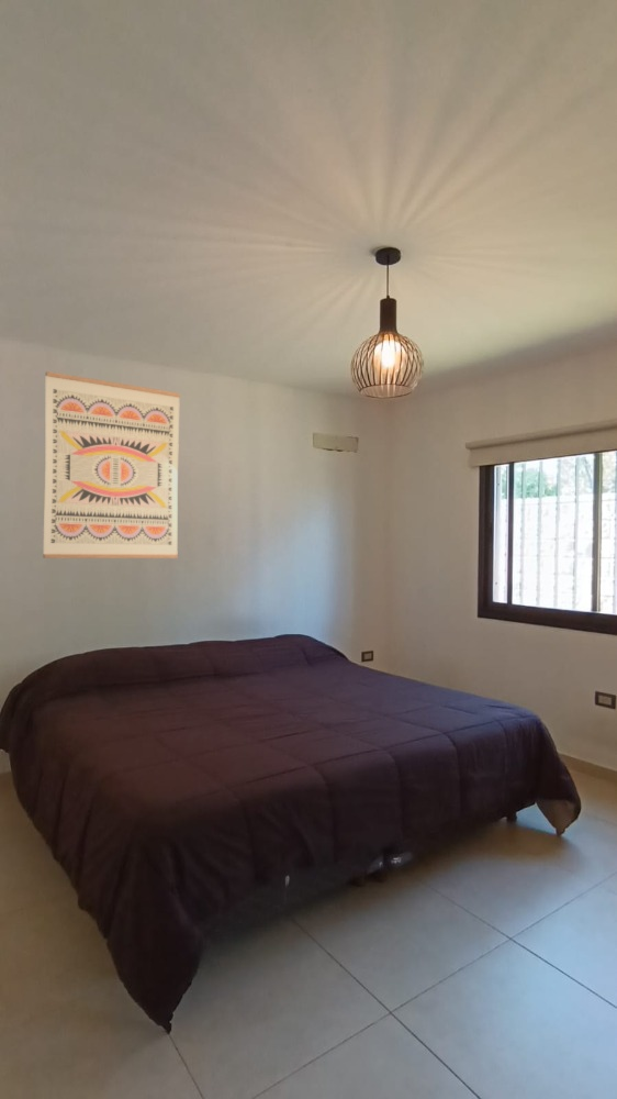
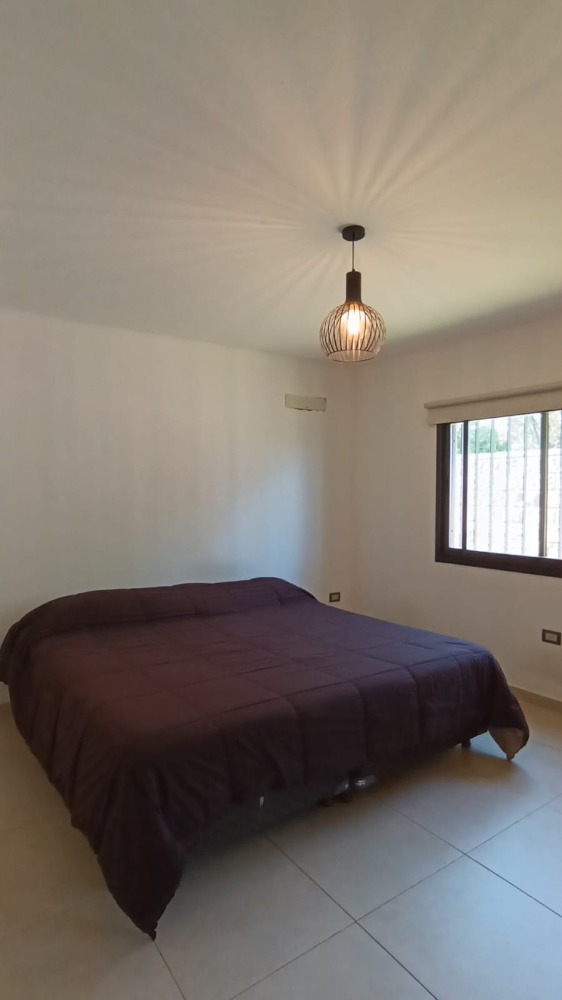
- wall art [43,370,181,559]
